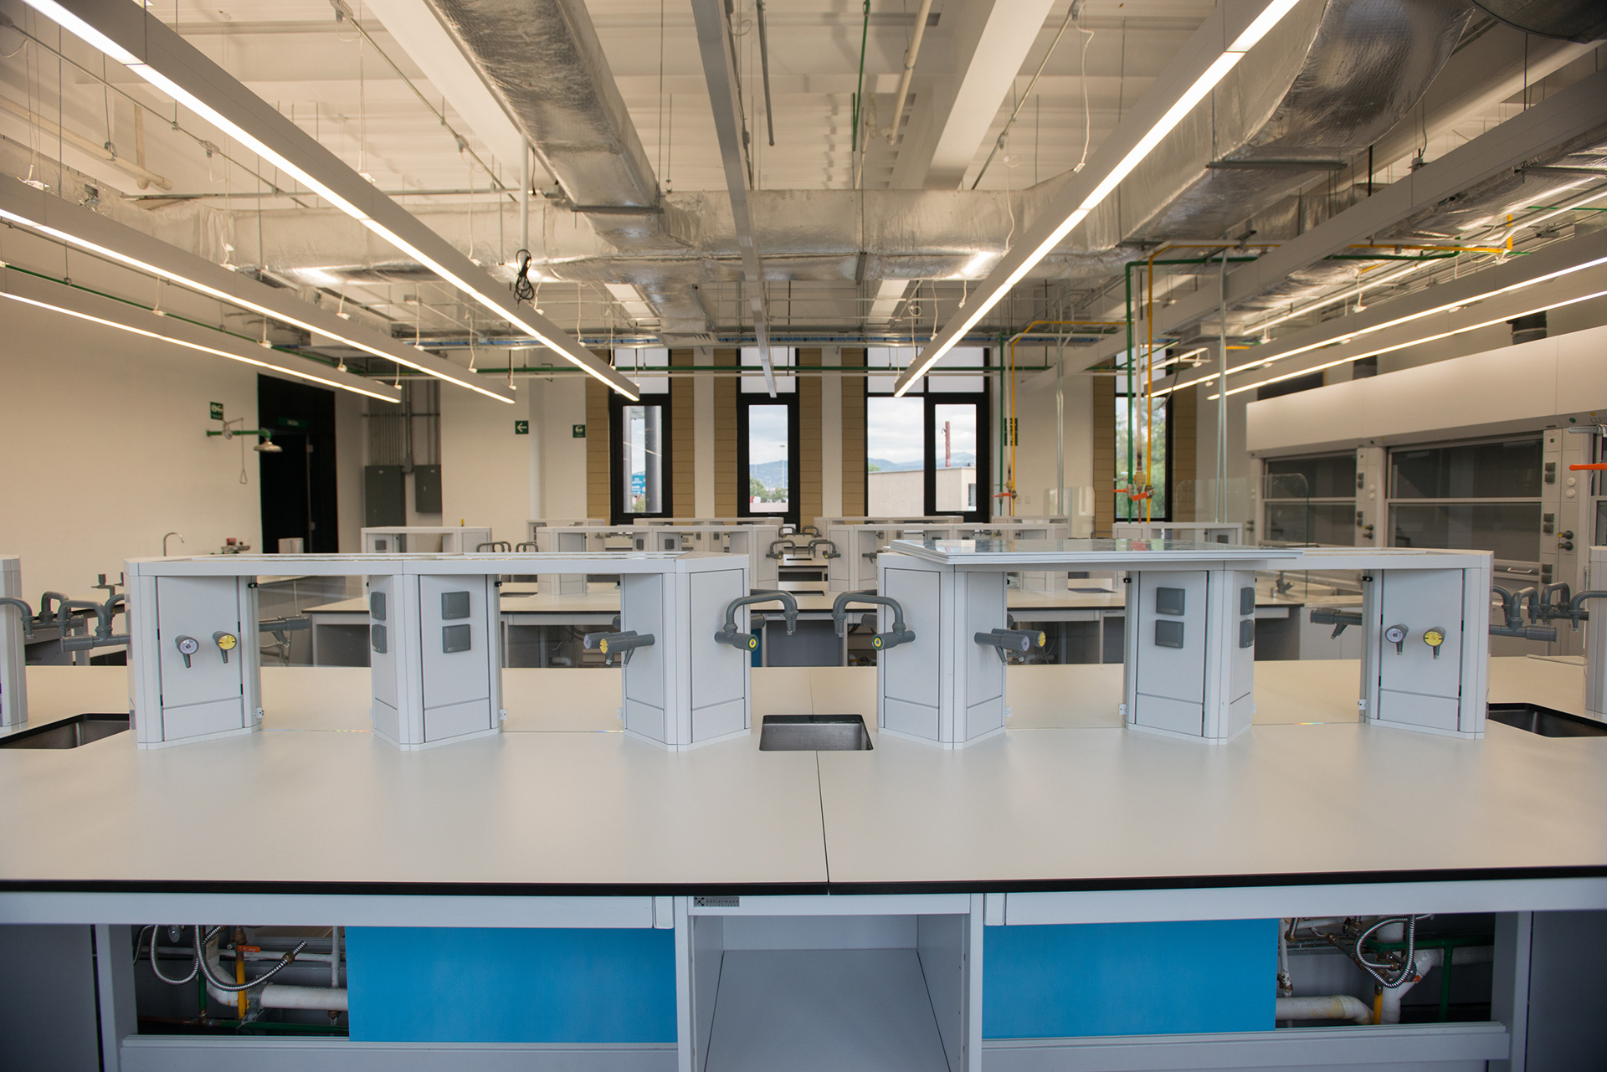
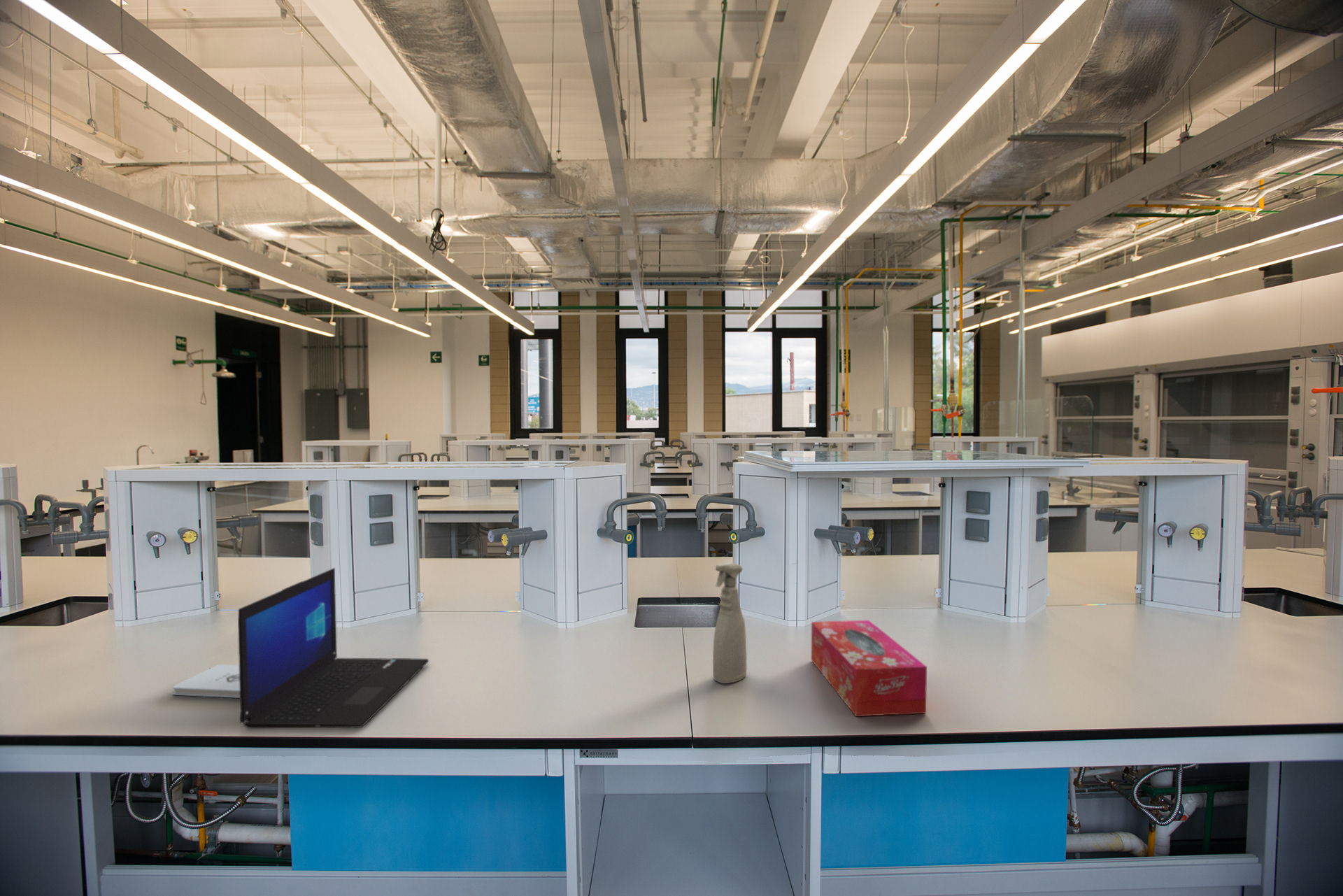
+ notepad [172,664,240,699]
+ laptop [237,567,429,729]
+ spray bottle [712,562,747,684]
+ tissue box [811,620,928,717]
